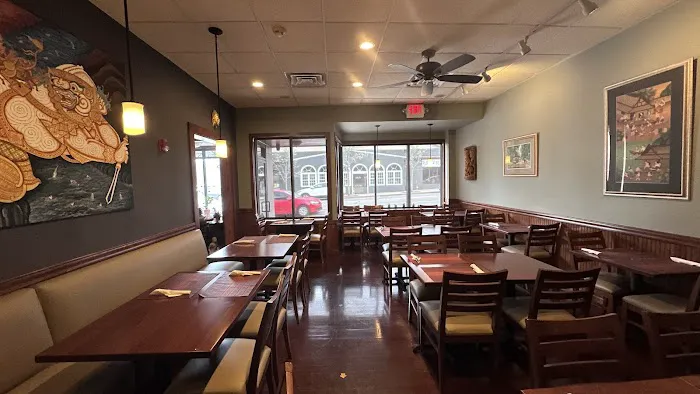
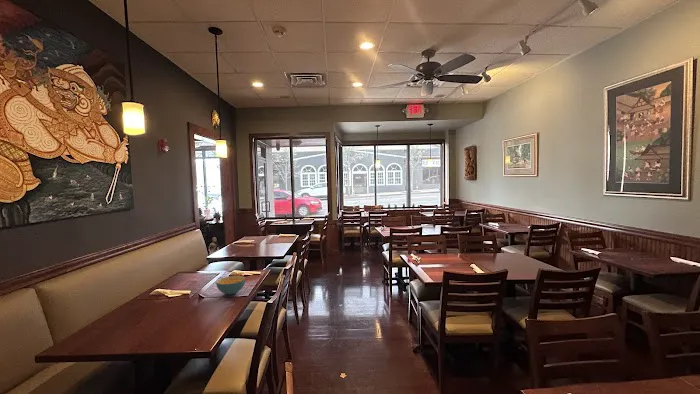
+ cereal bowl [215,275,246,296]
